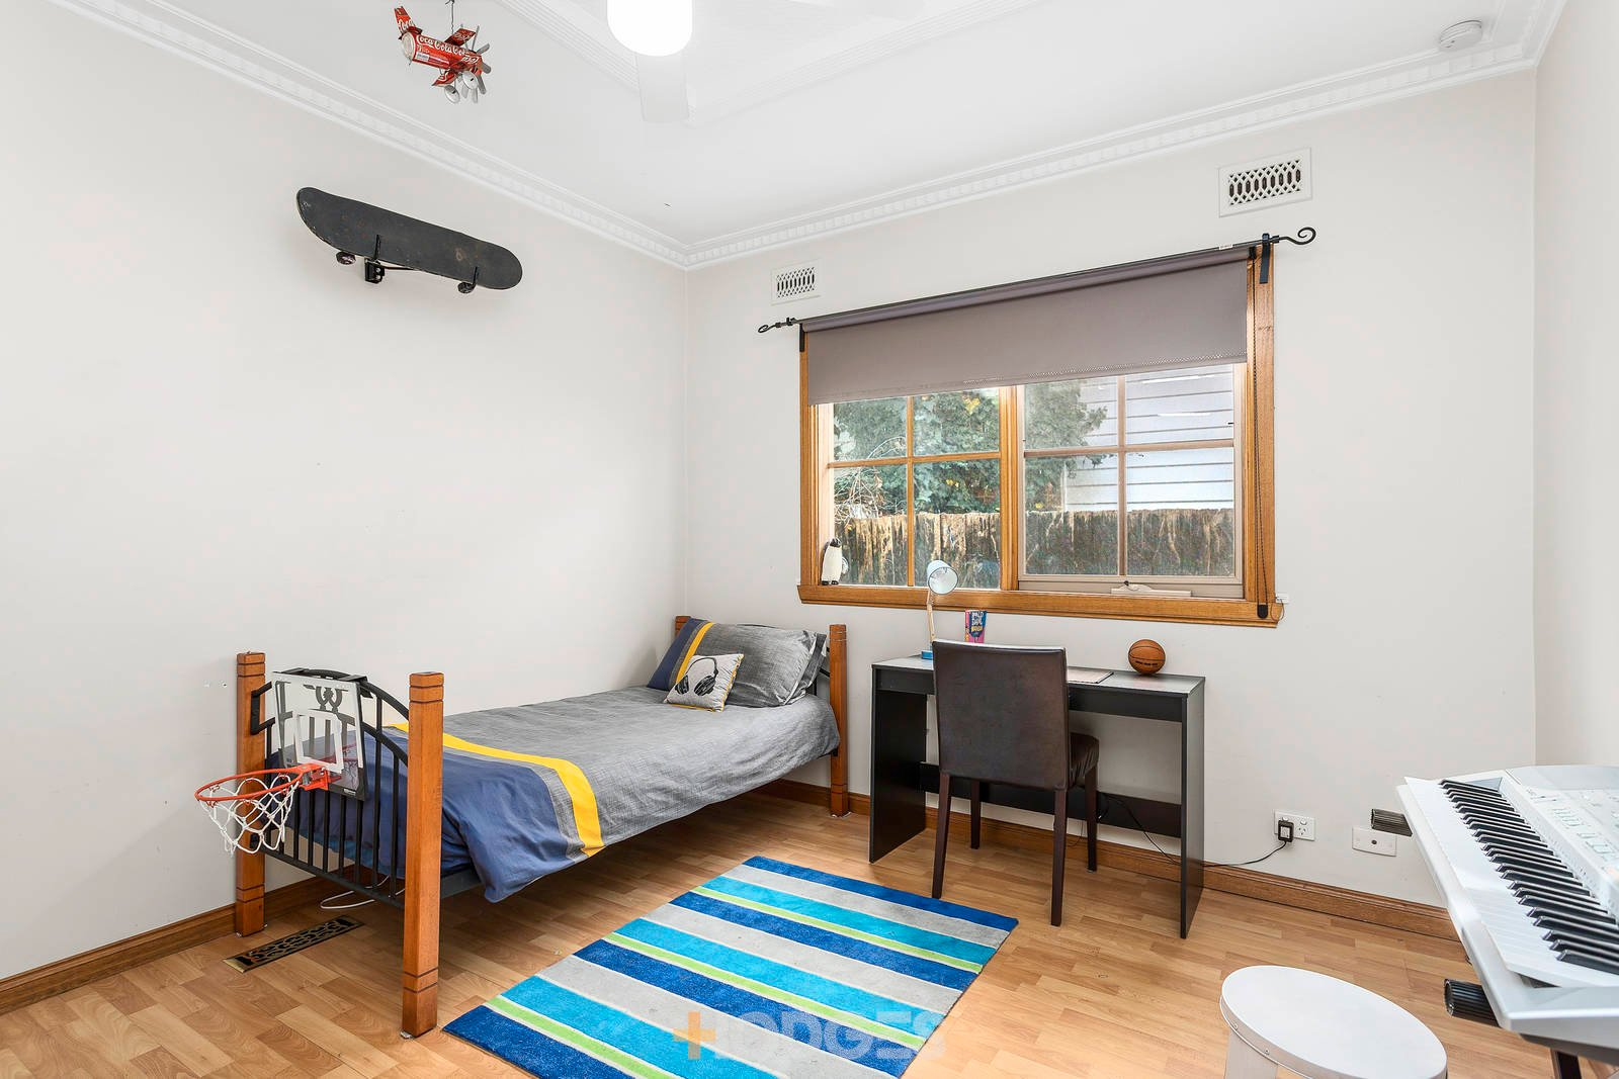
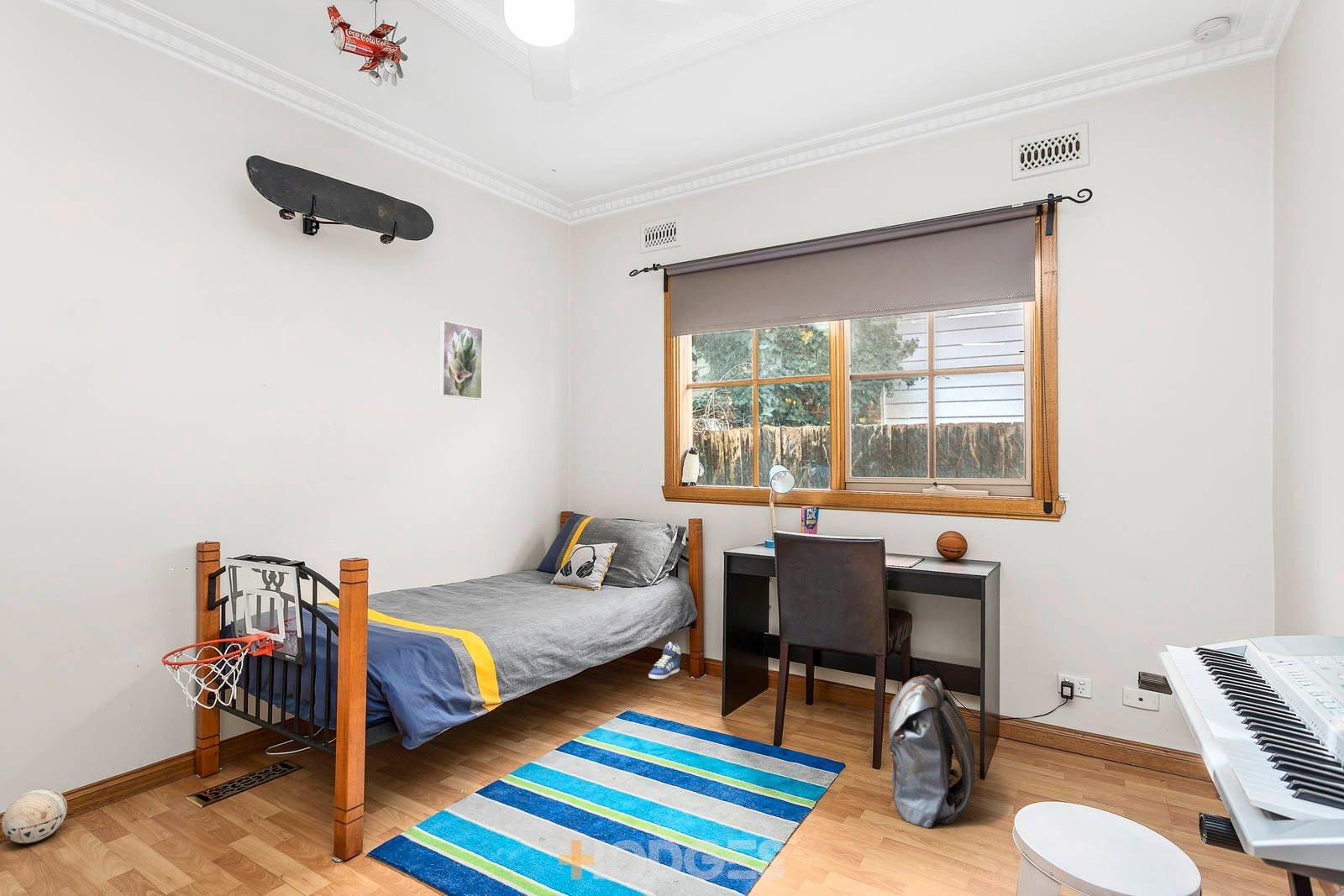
+ backpack [888,674,976,829]
+ sneaker [648,641,682,680]
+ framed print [438,320,484,401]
+ decorative ball [1,788,68,844]
